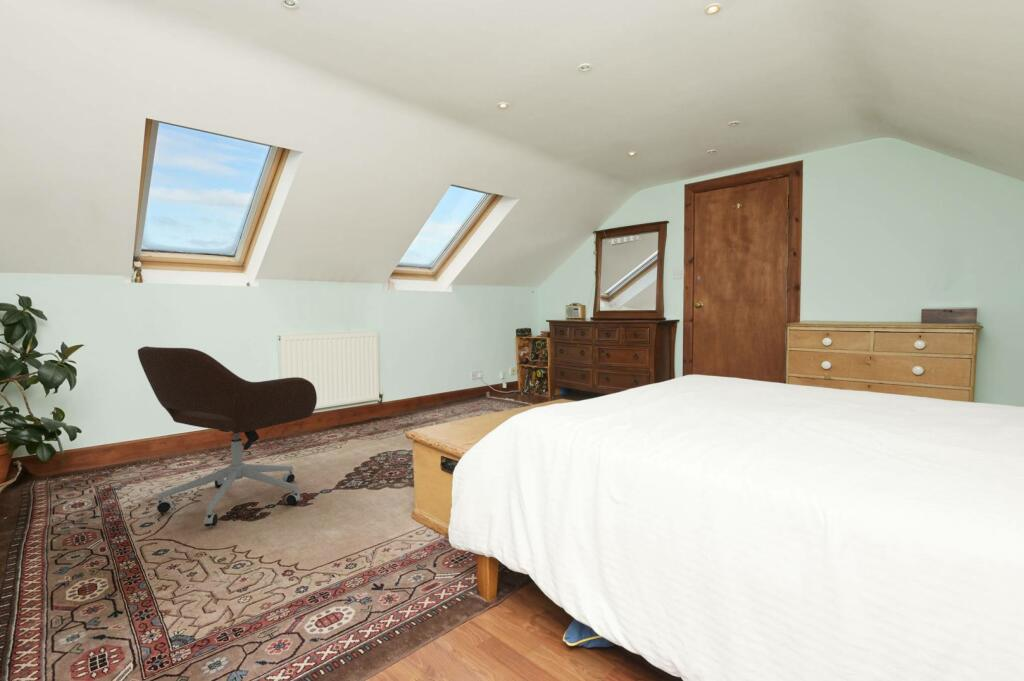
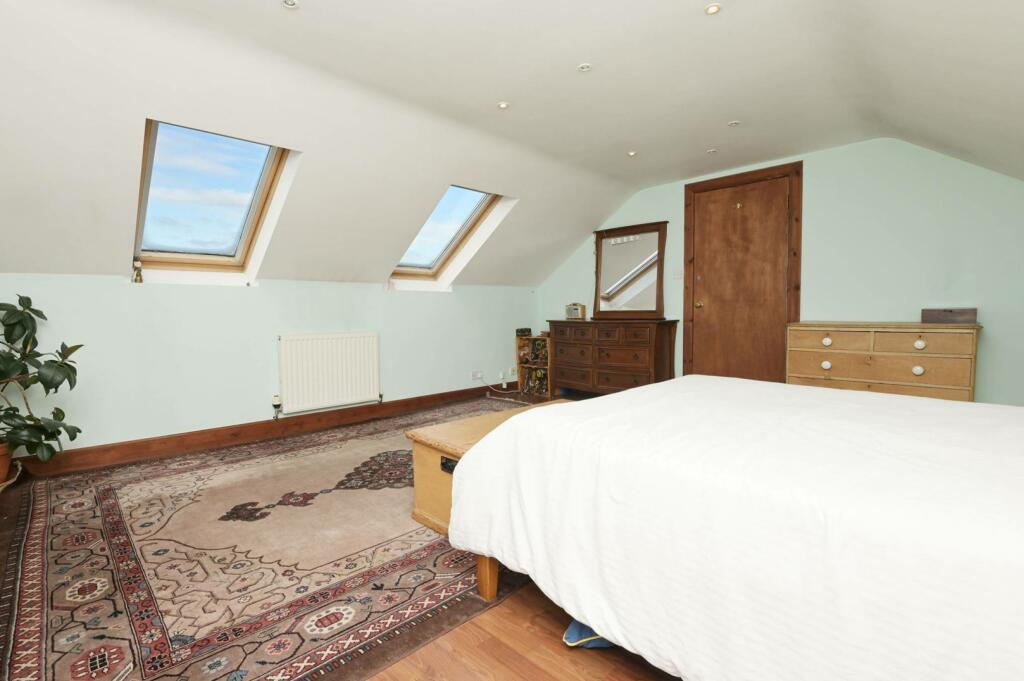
- office chair [137,345,318,527]
